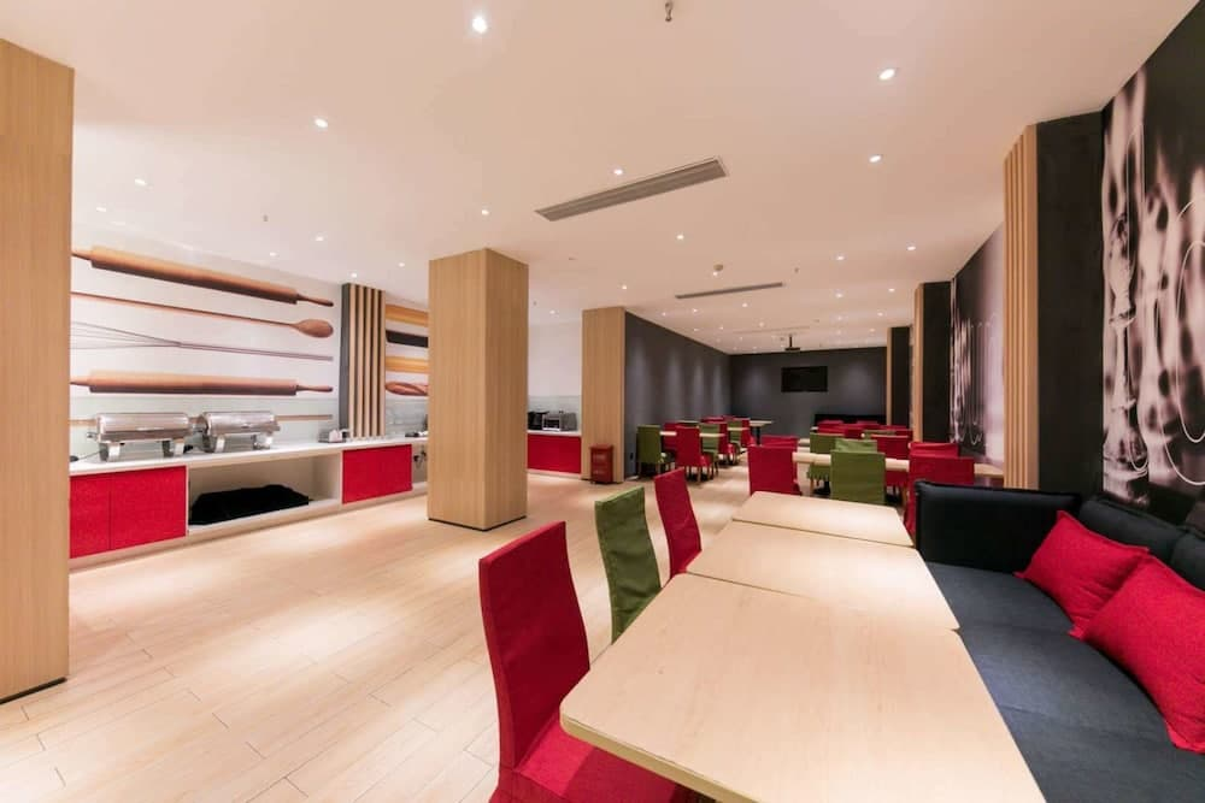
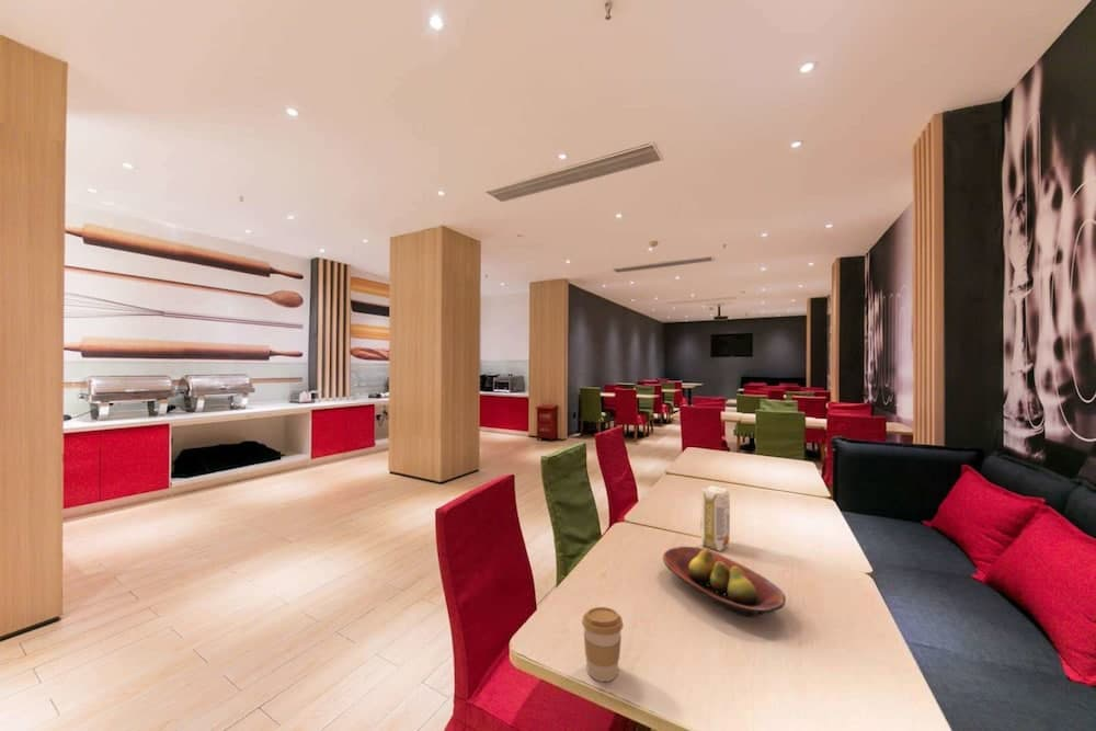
+ coffee cup [581,606,625,683]
+ juice carton [700,484,731,552]
+ fruit bowl [662,546,787,619]
